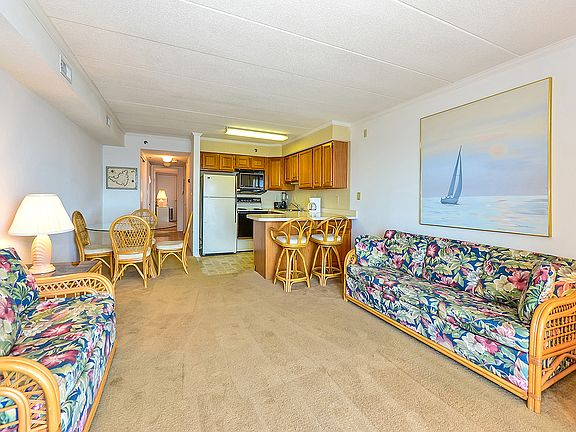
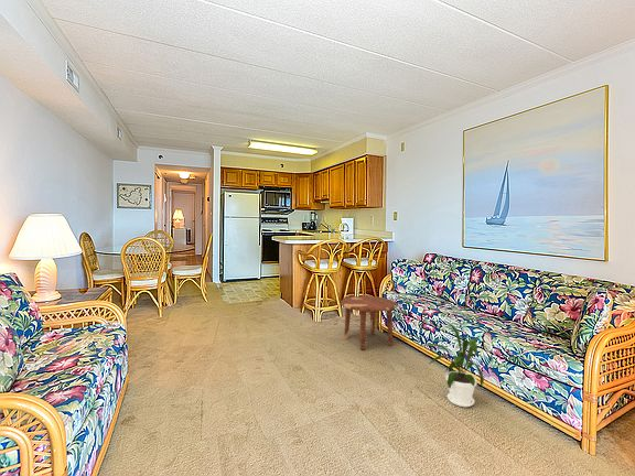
+ side table [340,295,398,350]
+ house plant [420,320,485,408]
